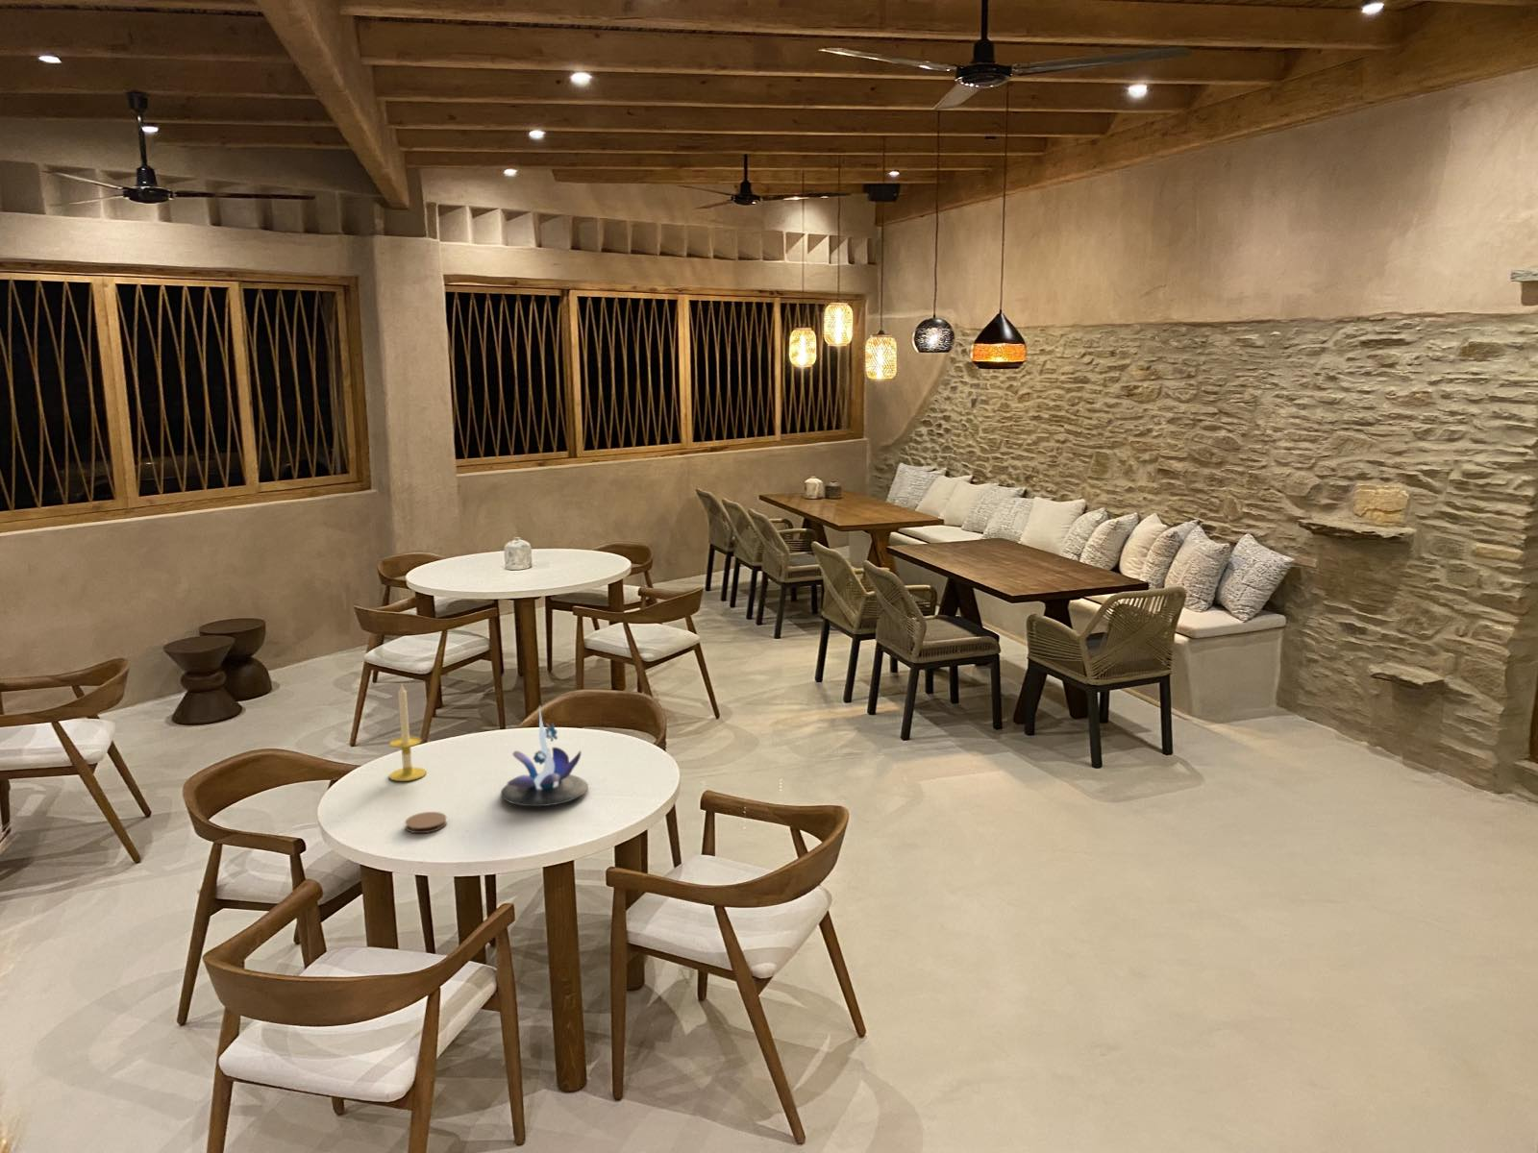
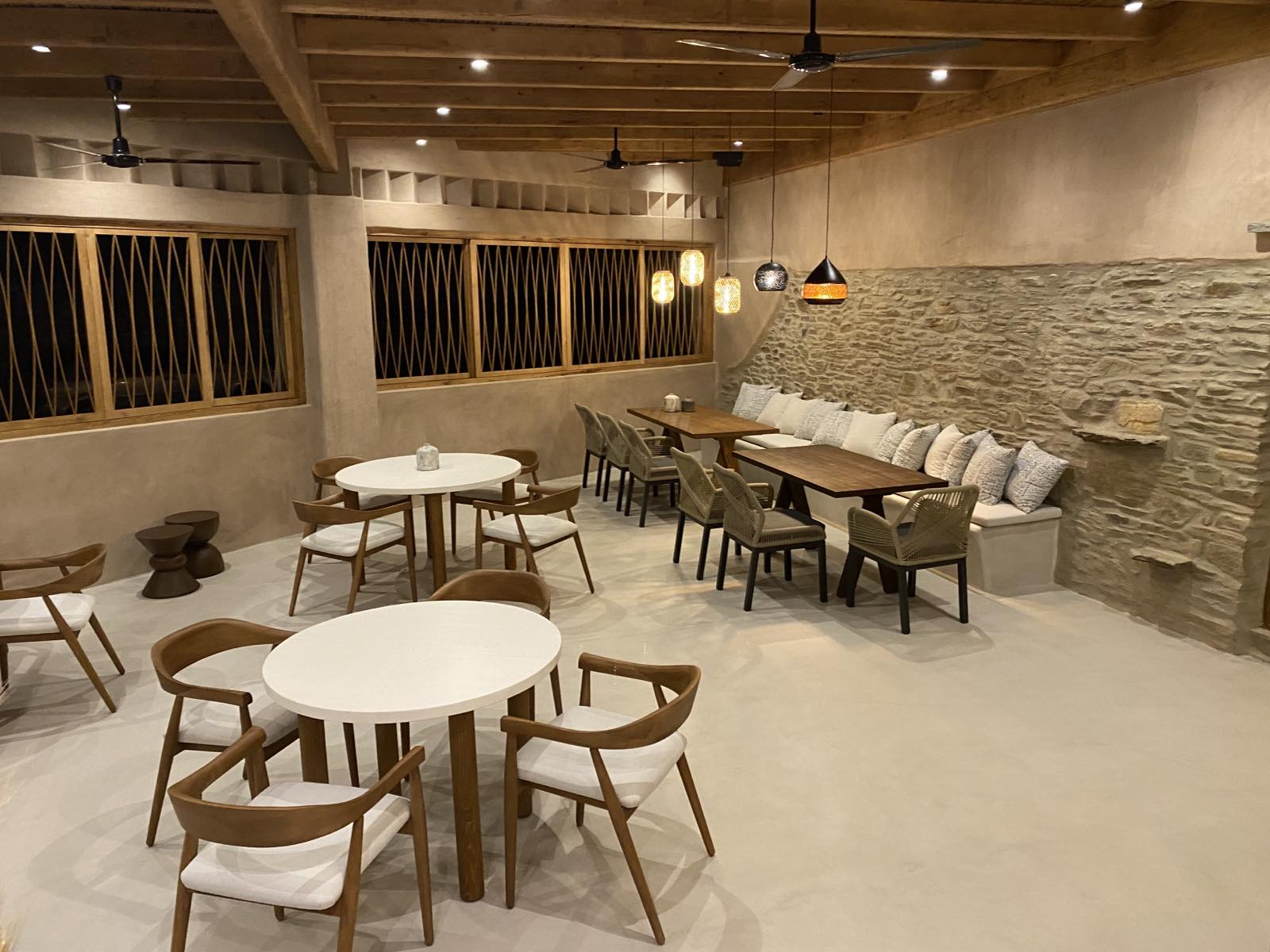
- candle [389,684,427,782]
- coaster [403,811,448,834]
- plant [500,705,590,807]
